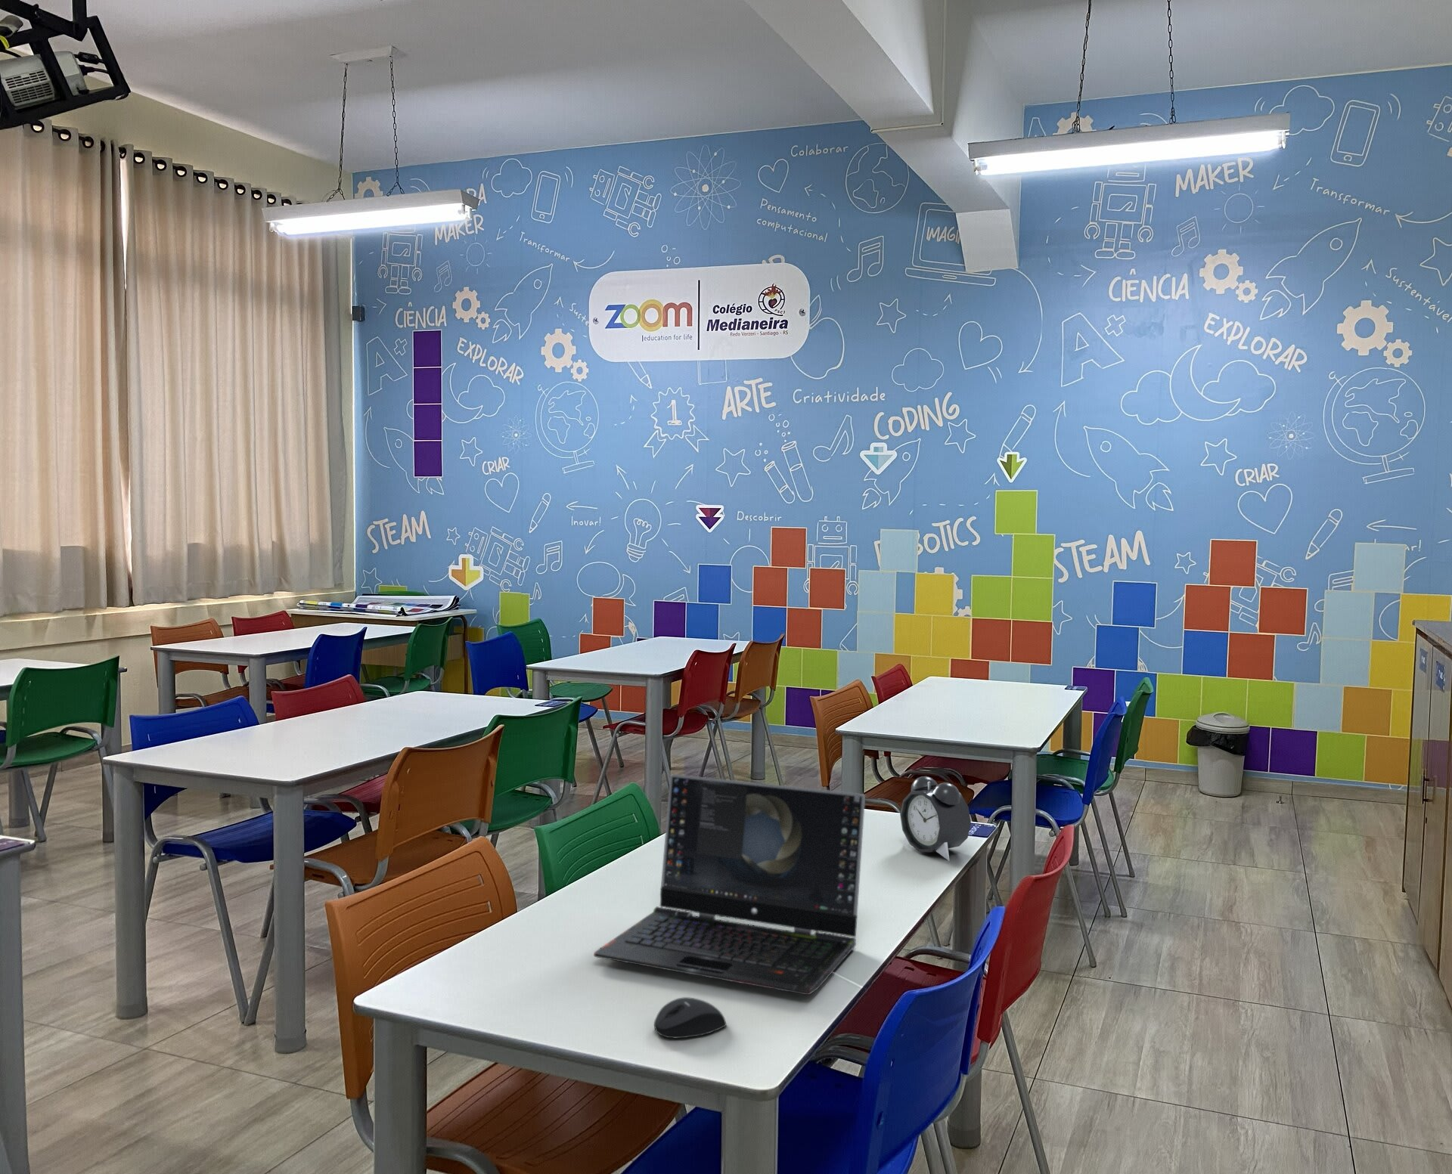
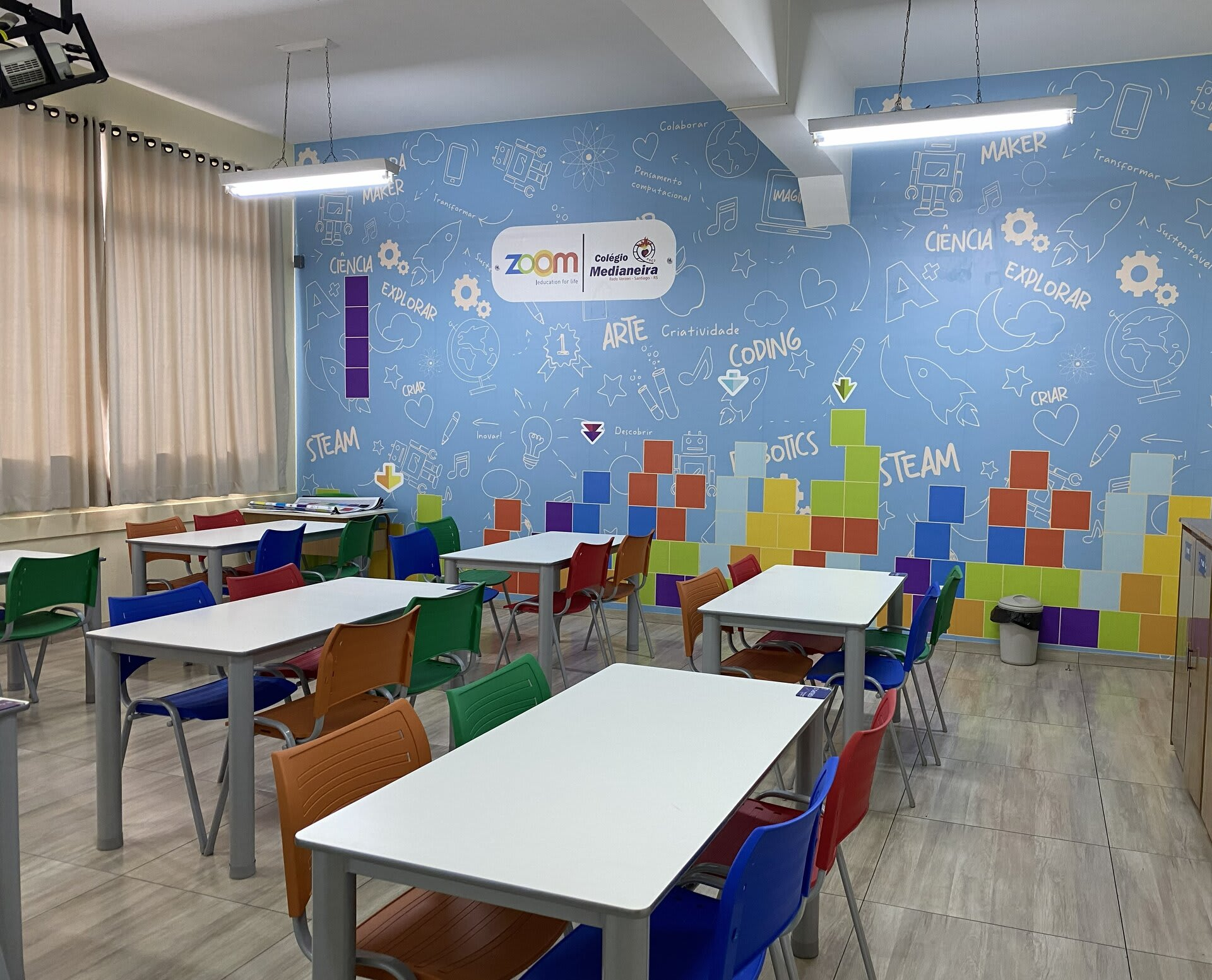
- mouse [653,997,727,1039]
- laptop computer [593,774,866,996]
- alarm clock [900,775,972,861]
